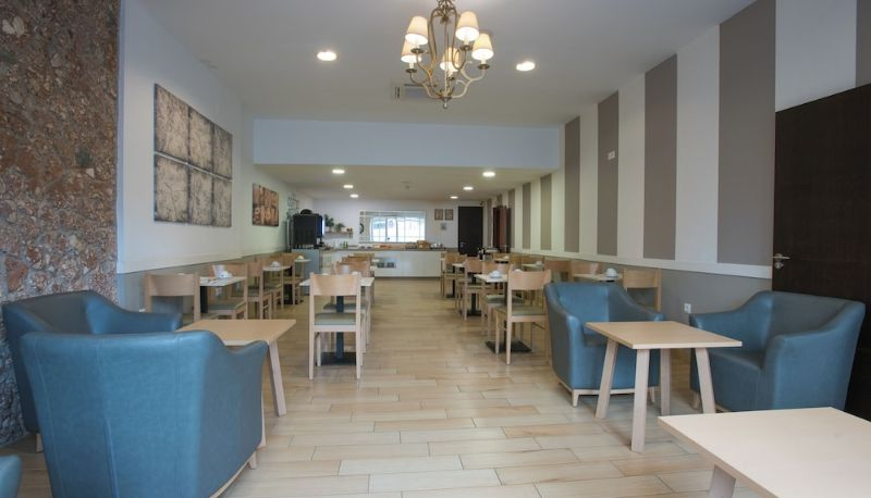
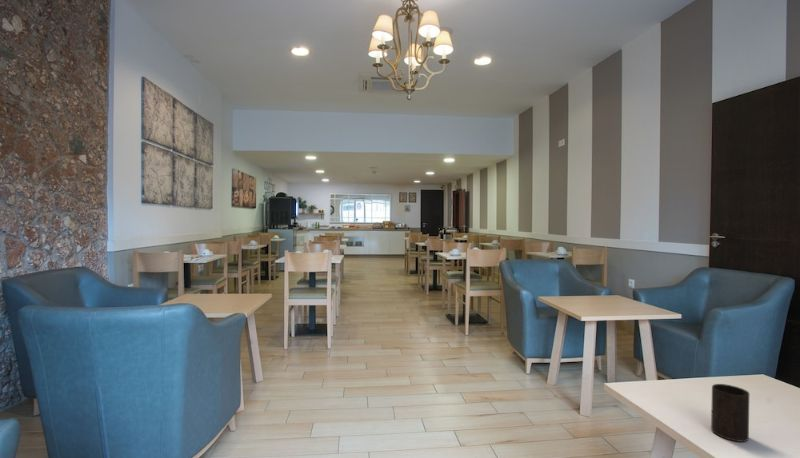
+ cup [710,383,750,443]
